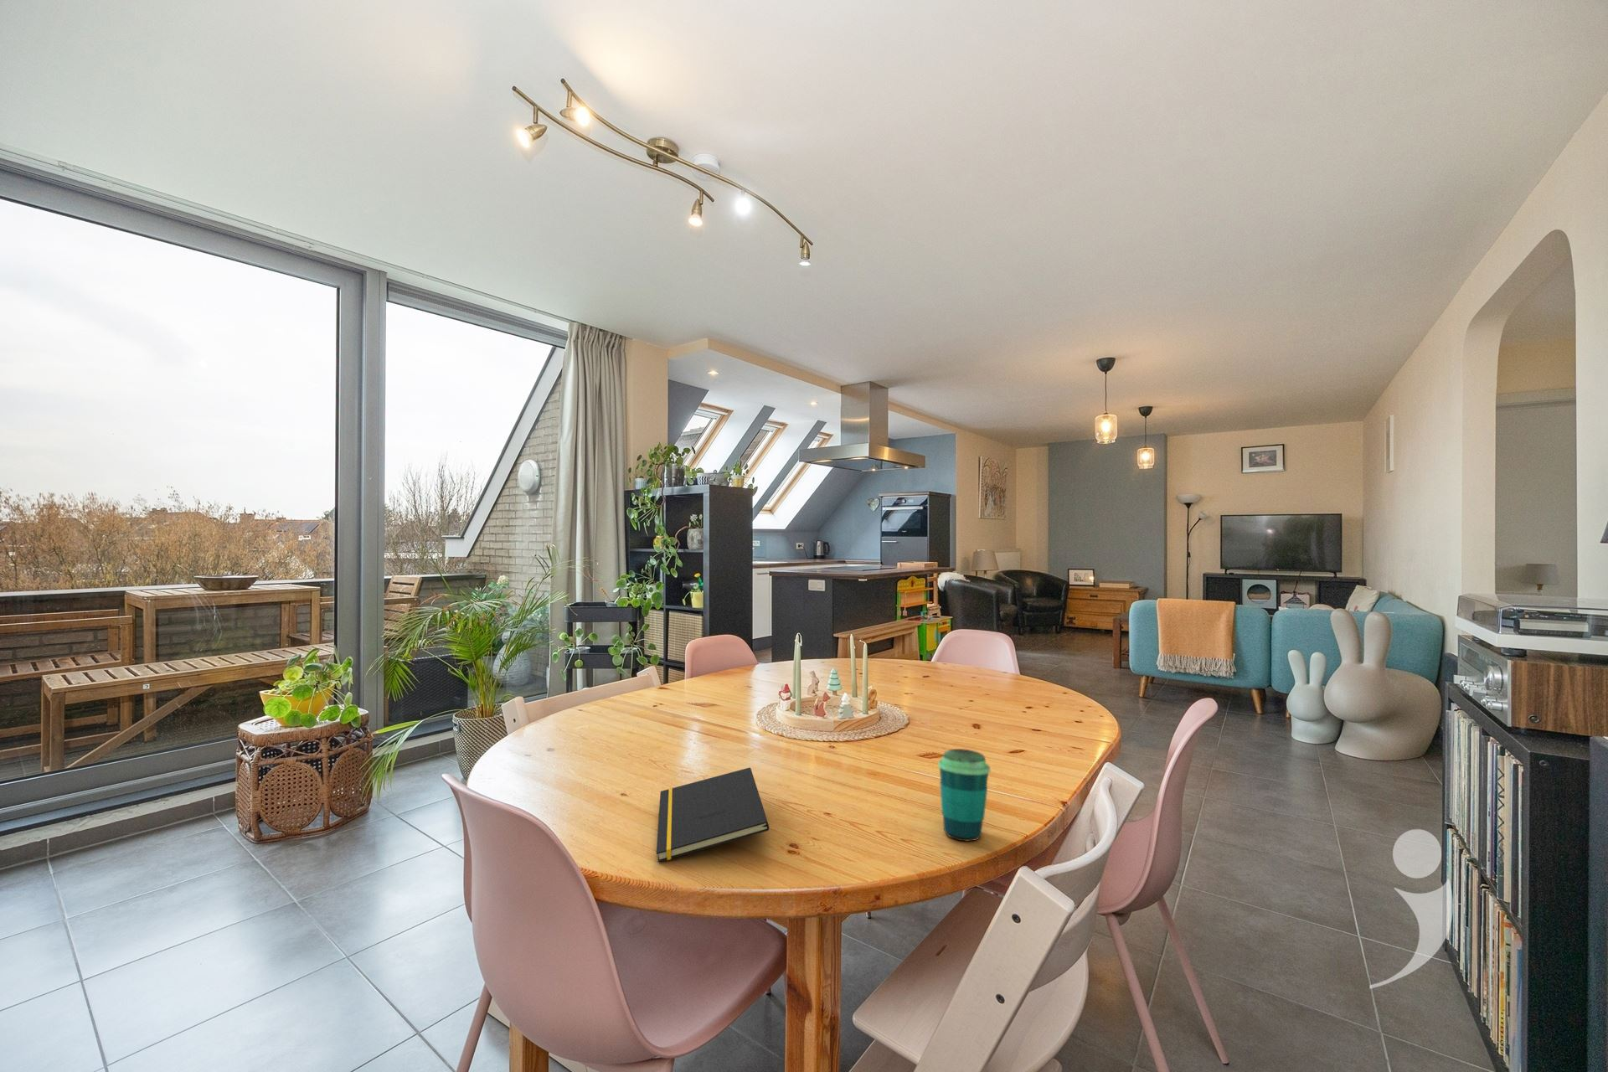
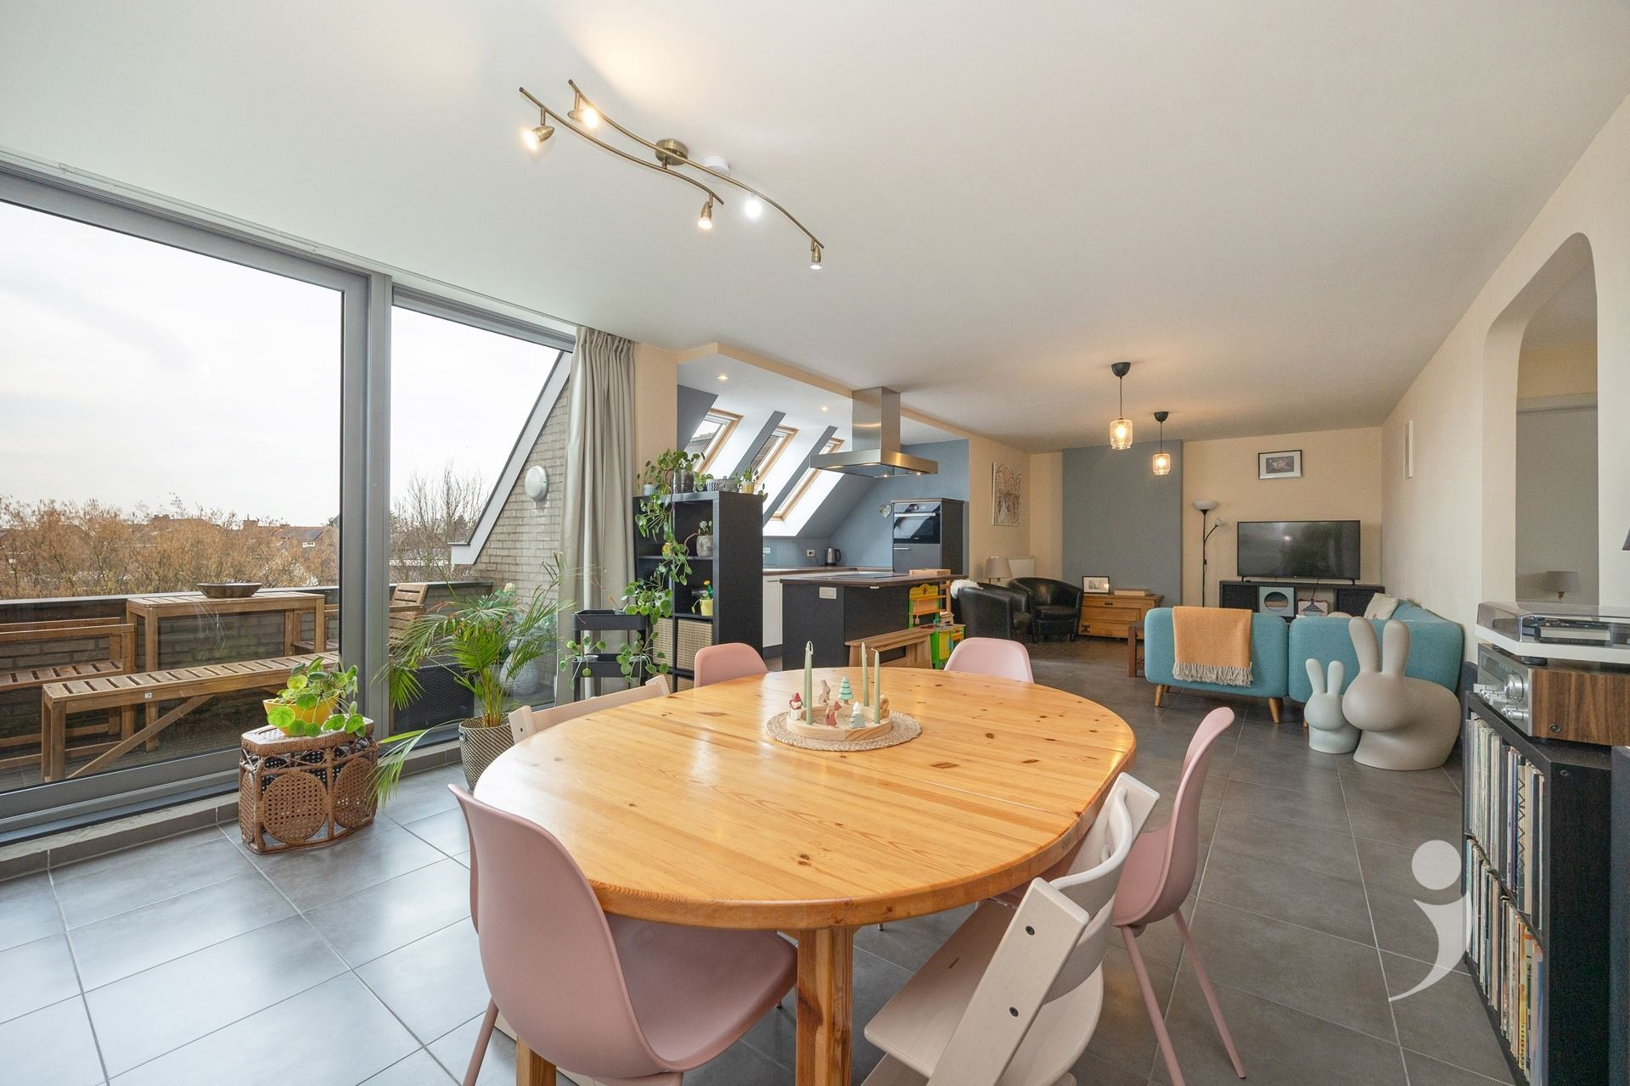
- cup [937,748,991,841]
- notepad [656,767,769,863]
